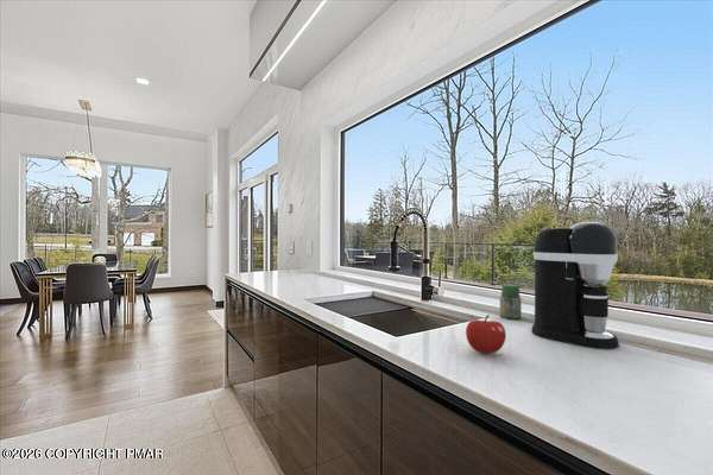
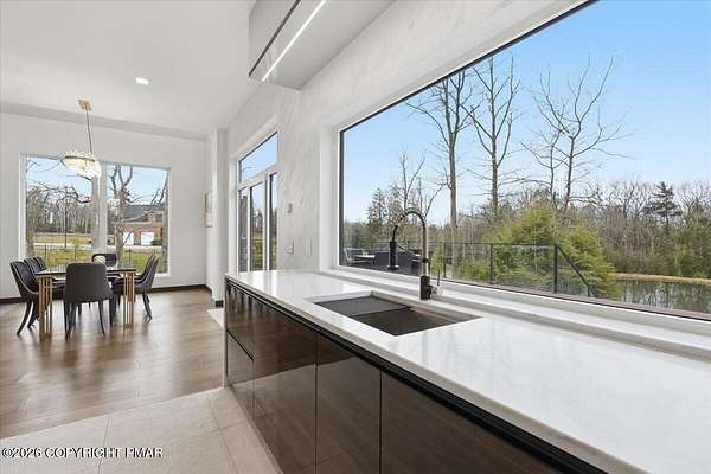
- coffee maker [530,221,620,349]
- jar [499,283,523,321]
- fruit [465,314,507,355]
